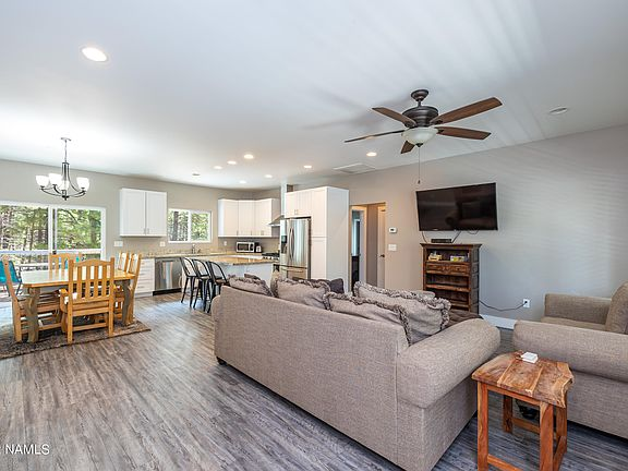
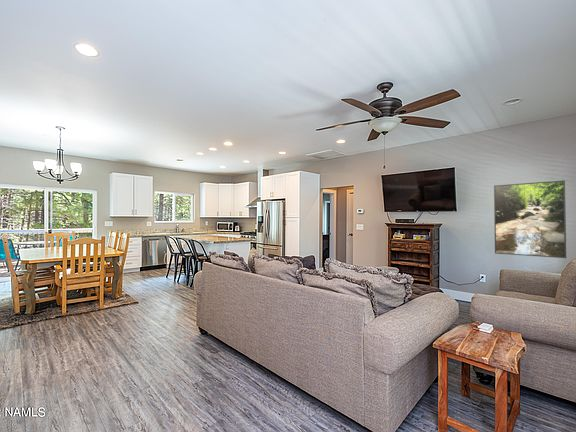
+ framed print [493,179,567,259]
